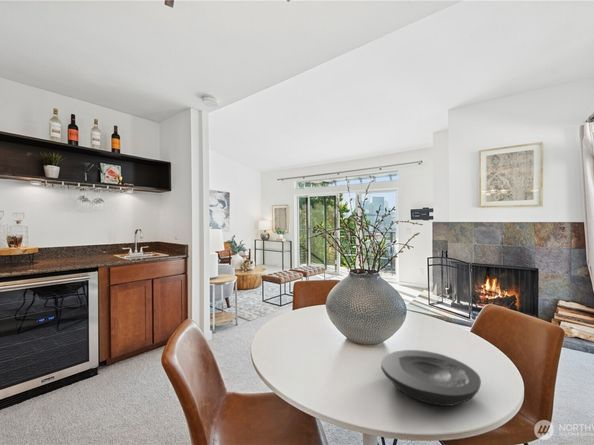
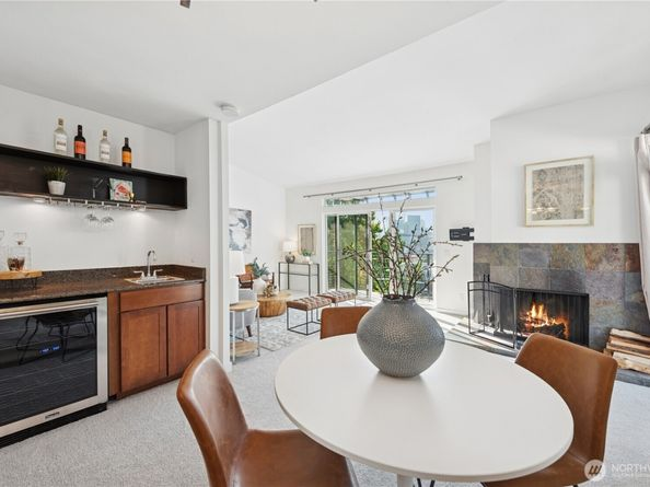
- plate [380,349,482,407]
